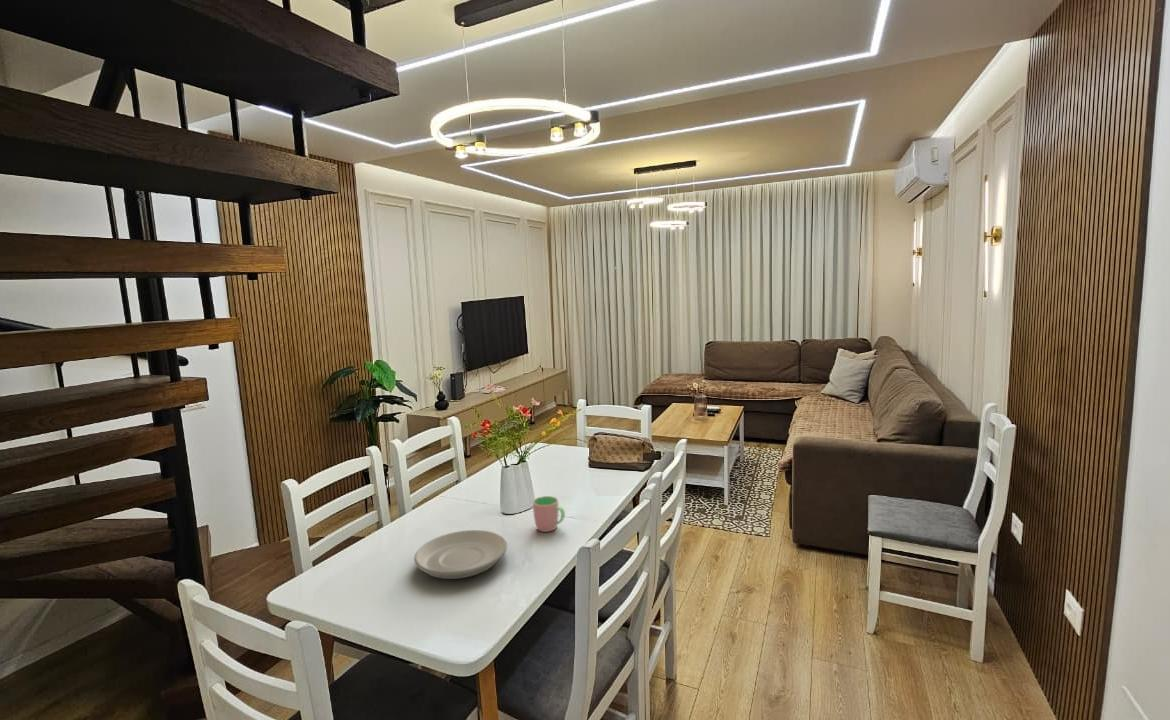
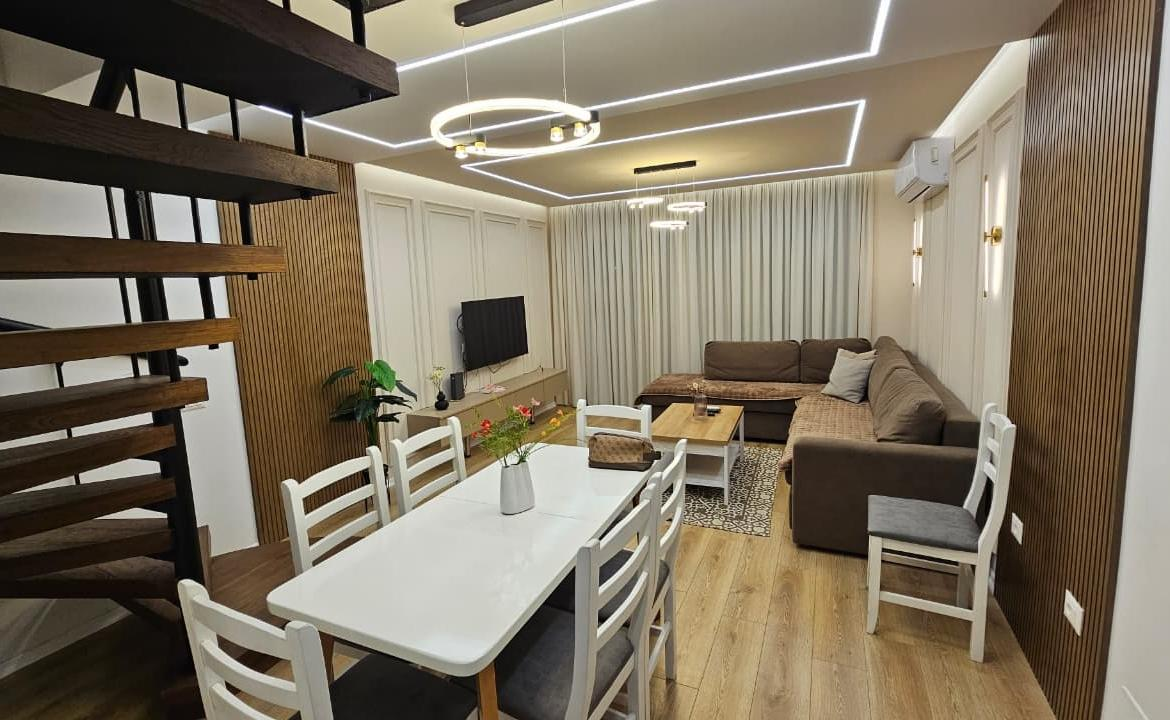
- plate [413,529,508,580]
- cup [532,495,566,533]
